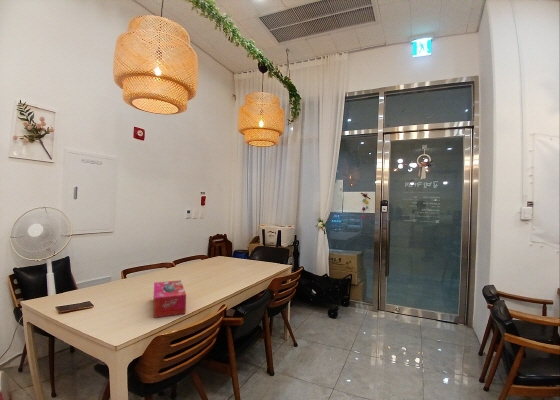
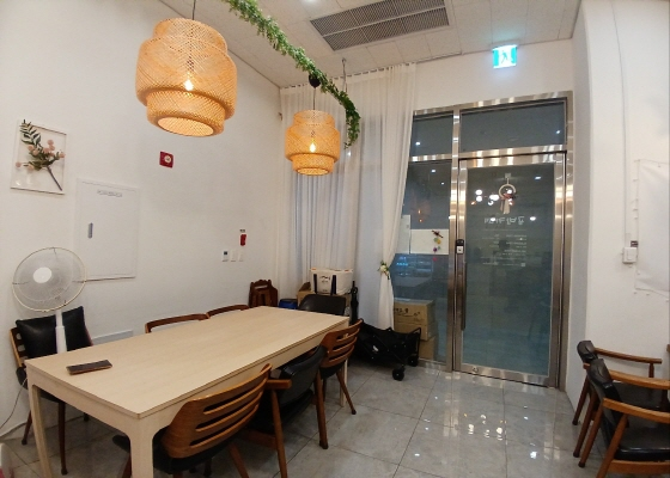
- tissue box [153,279,187,319]
